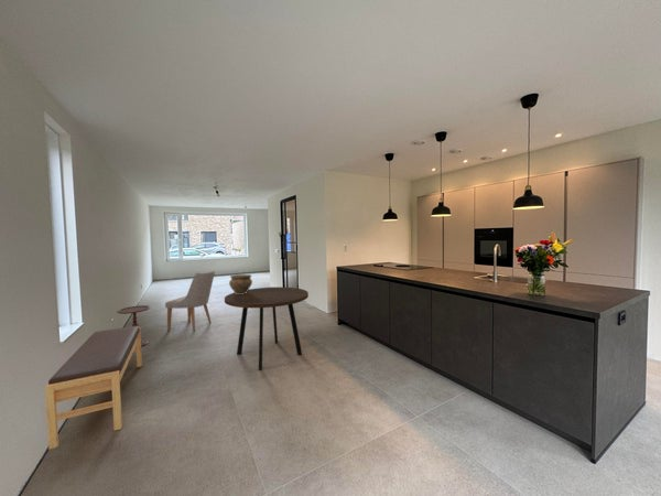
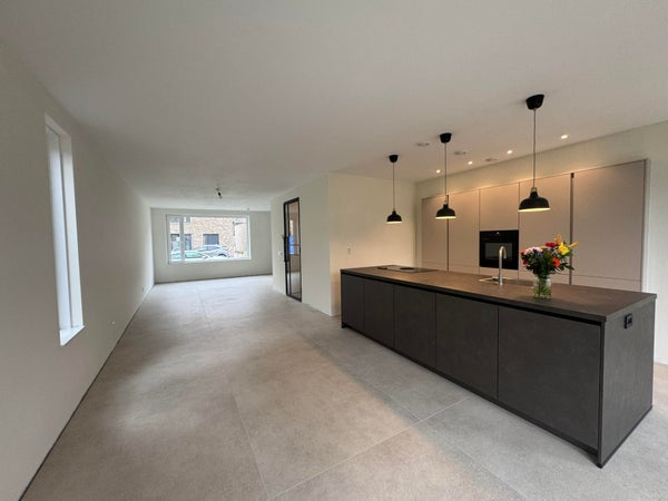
- dining table [224,285,310,371]
- bench [44,325,143,451]
- chair [164,269,216,333]
- side table [116,304,152,347]
- ceramic pot [228,273,253,294]
